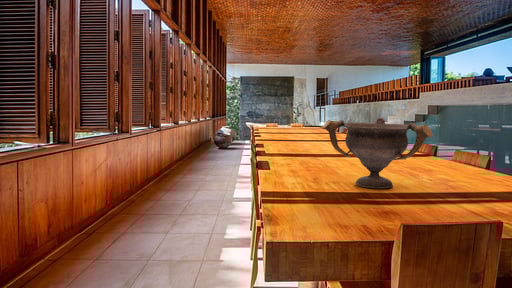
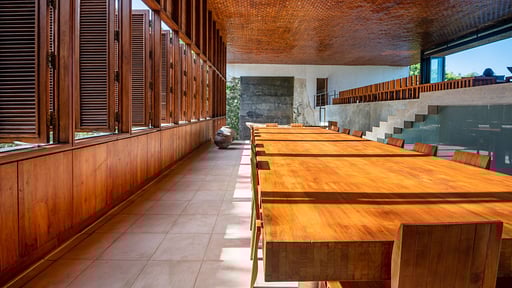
- decorative bowl [321,117,434,189]
